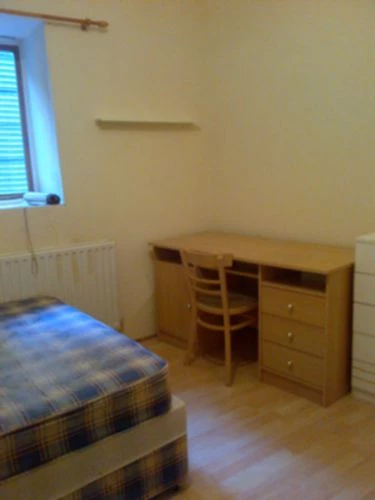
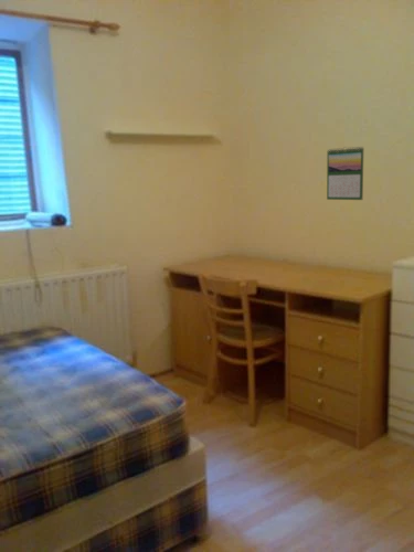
+ calendar [326,146,364,201]
